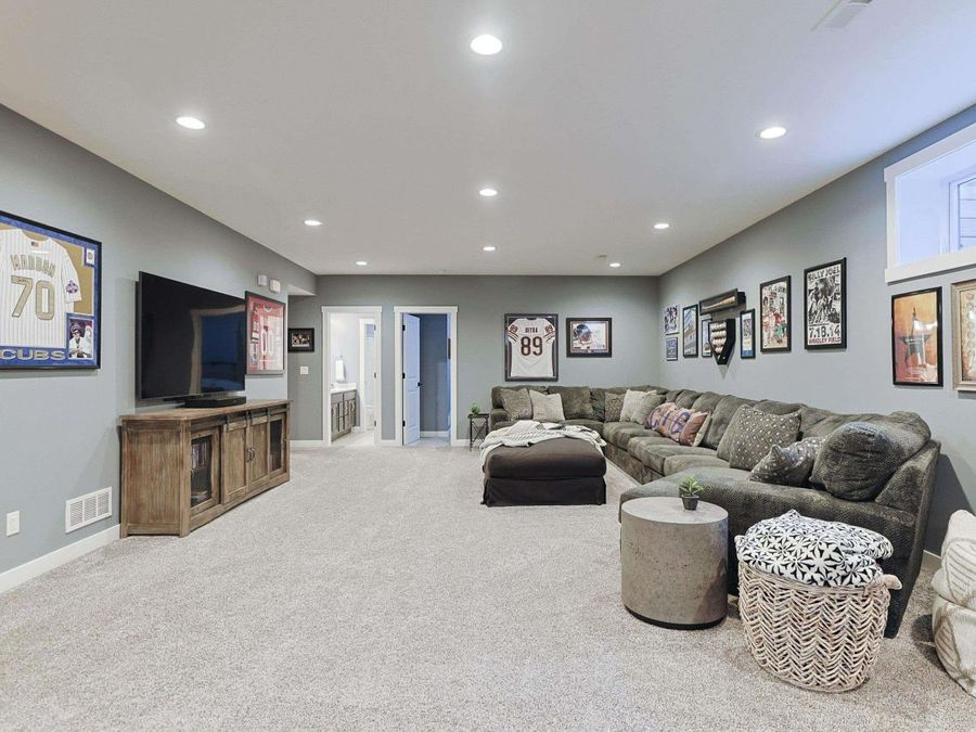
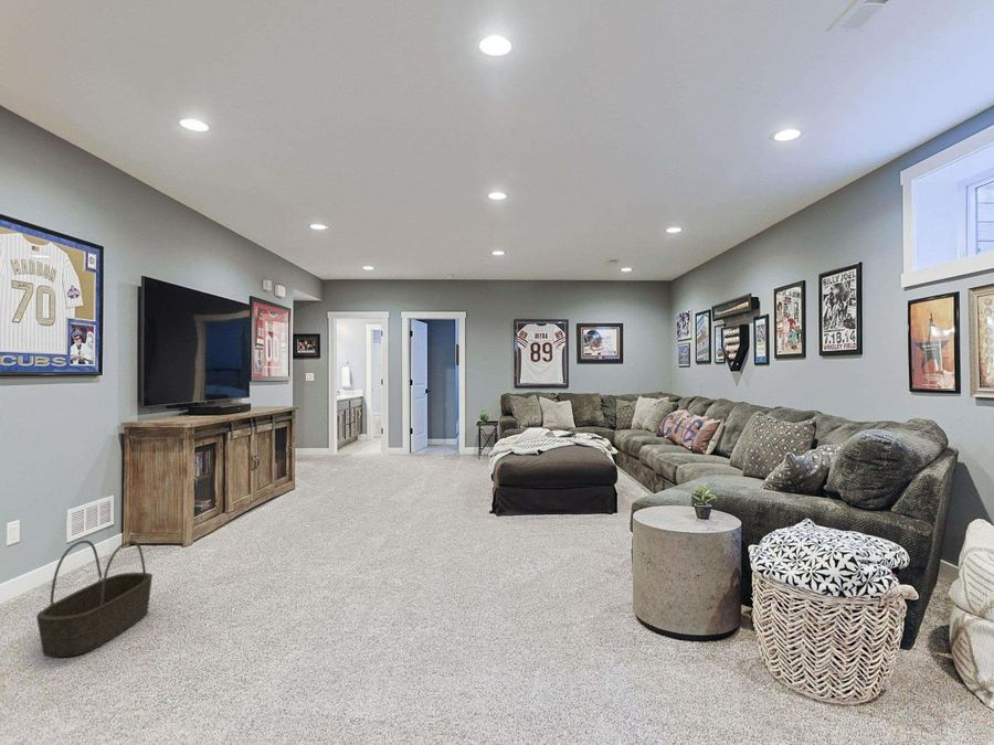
+ basket [35,540,154,658]
